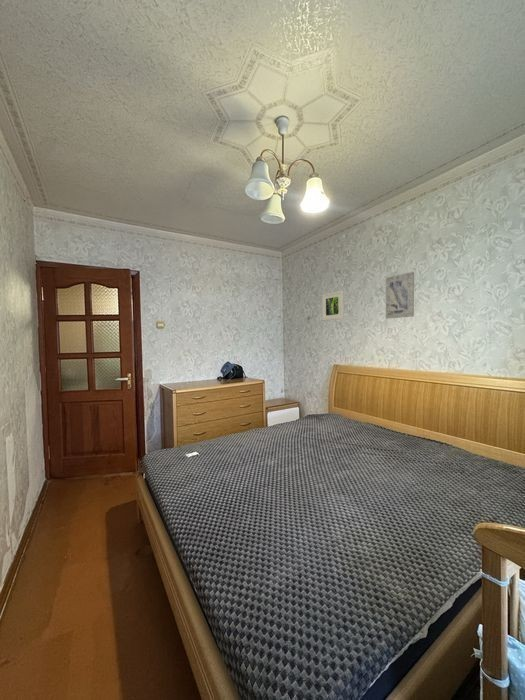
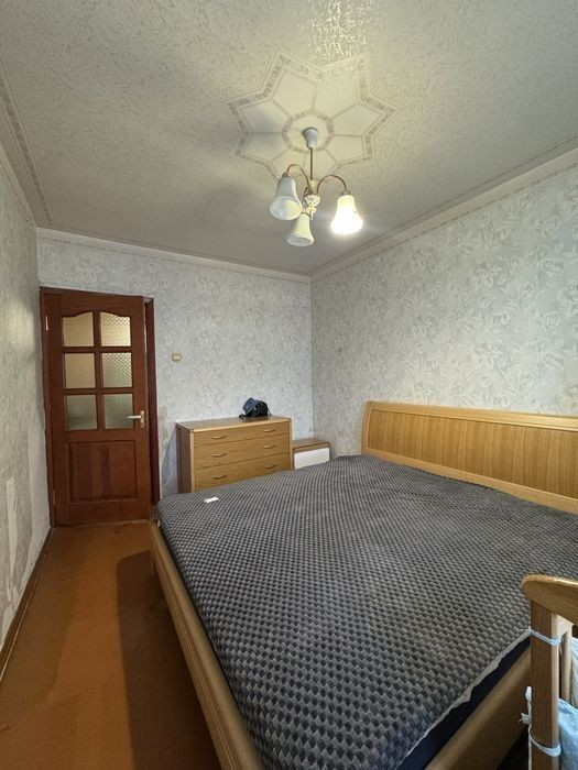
- wall art [385,271,415,320]
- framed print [321,290,344,322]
